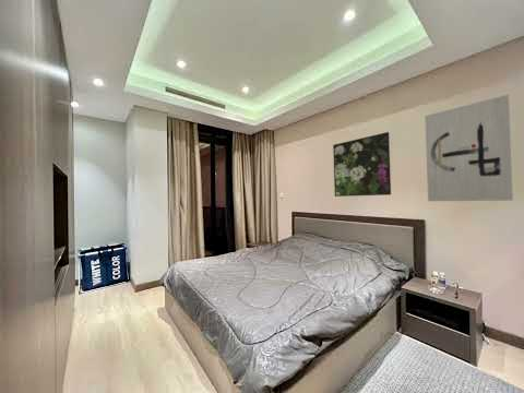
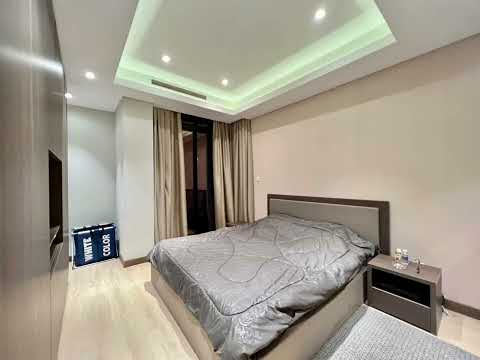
- wall art [424,94,514,202]
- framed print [332,131,392,198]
